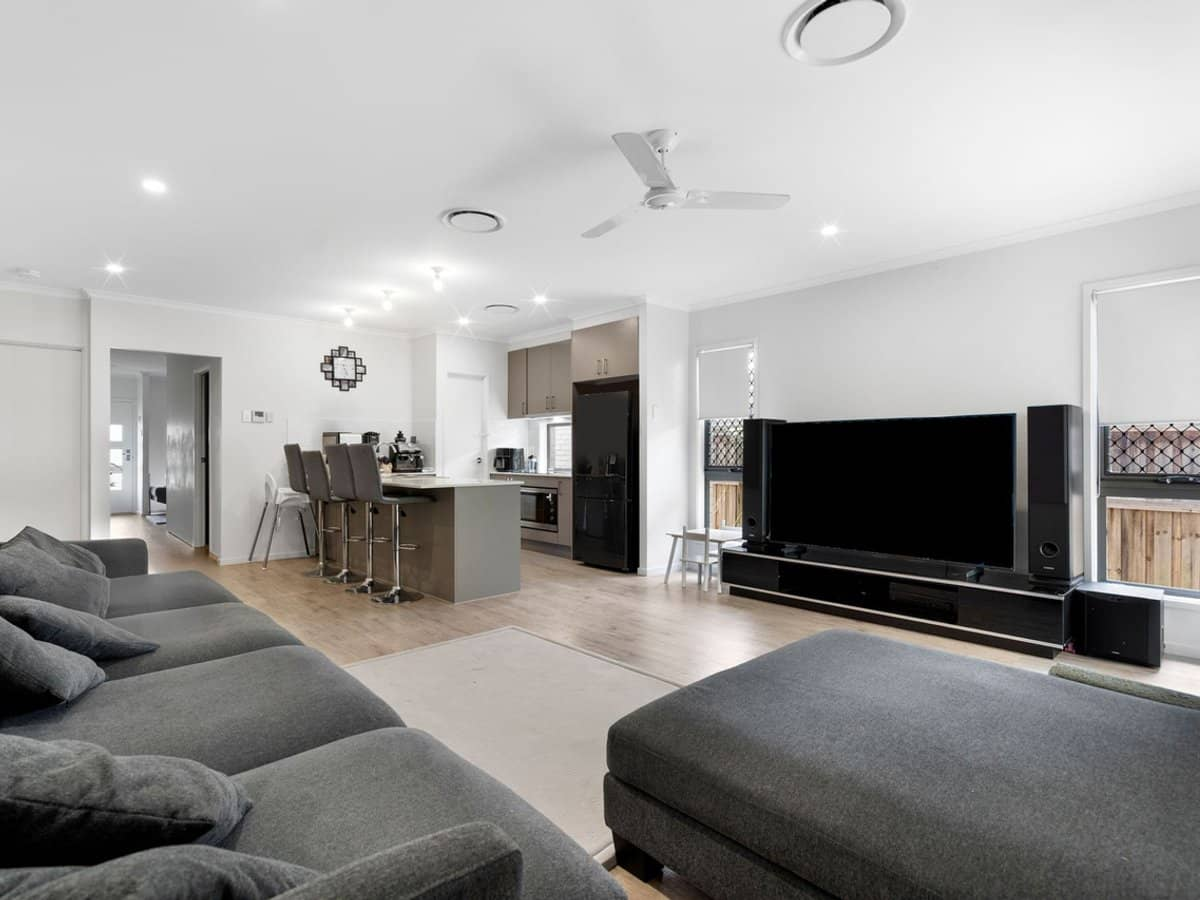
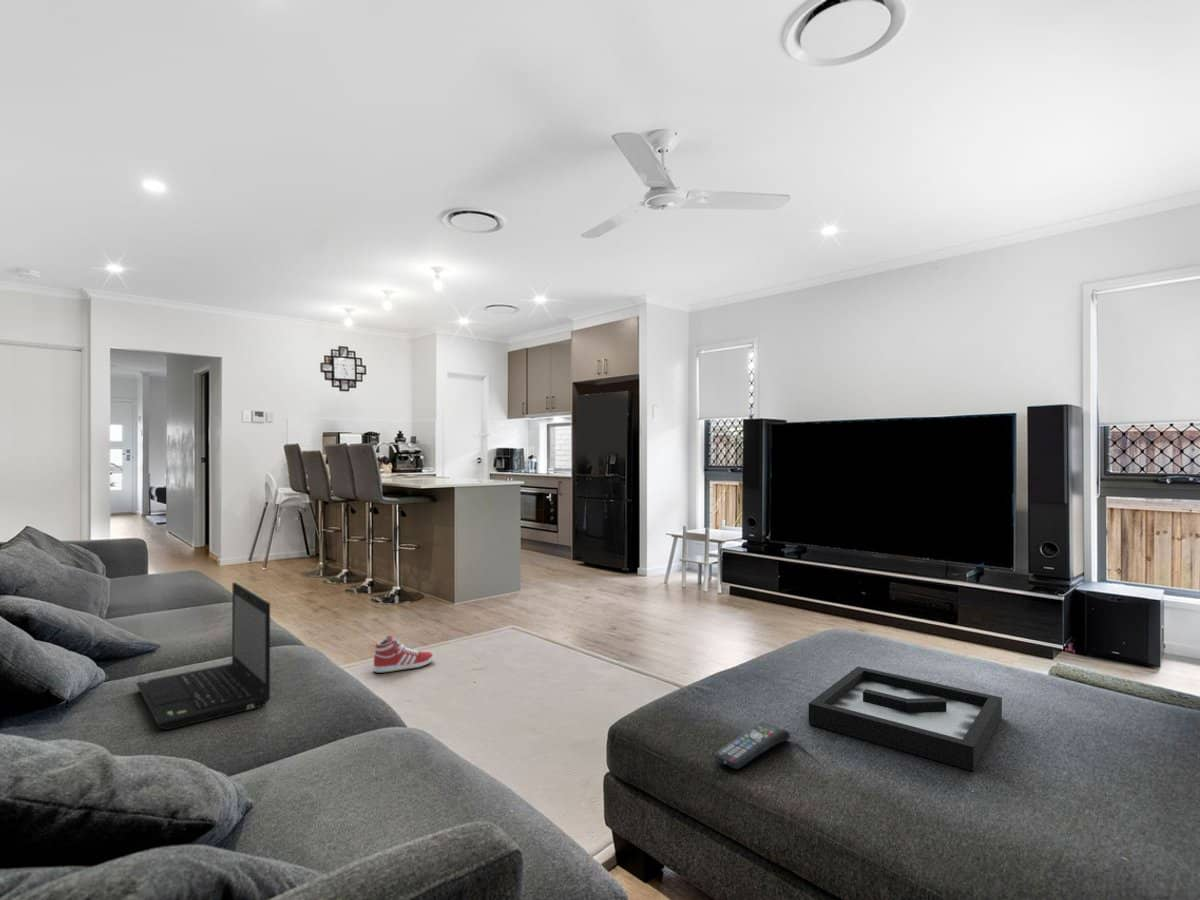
+ remote control [712,721,791,770]
+ laptop [135,581,271,731]
+ decorative tray [808,666,1003,772]
+ sneaker [372,634,435,674]
